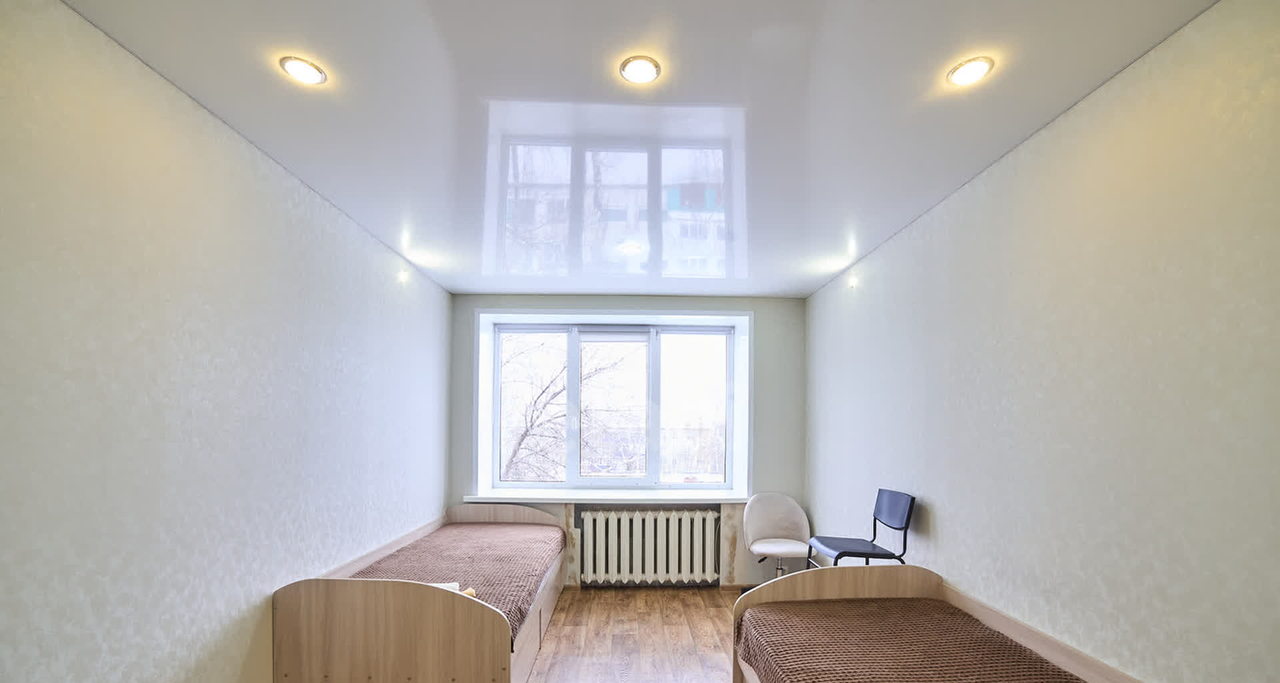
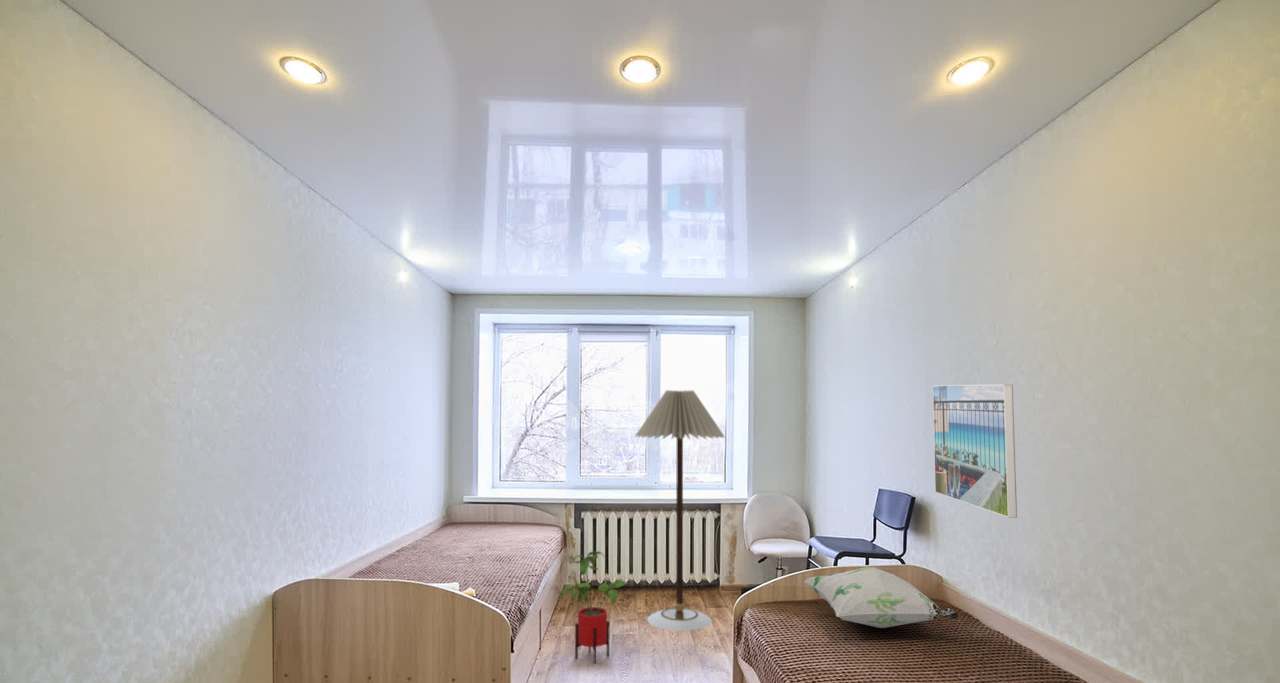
+ floor lamp [634,389,726,632]
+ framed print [932,383,1018,519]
+ house plant [560,550,628,665]
+ decorative pillow [803,566,960,629]
